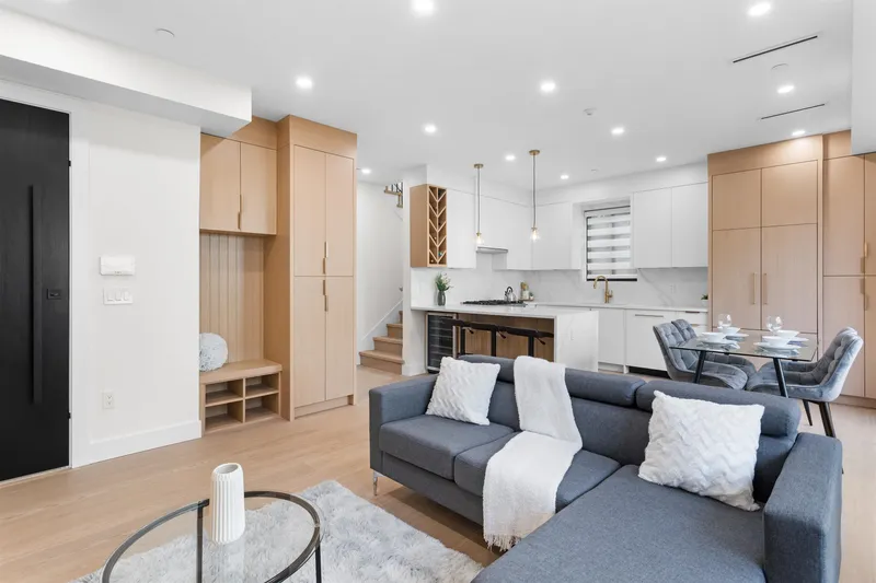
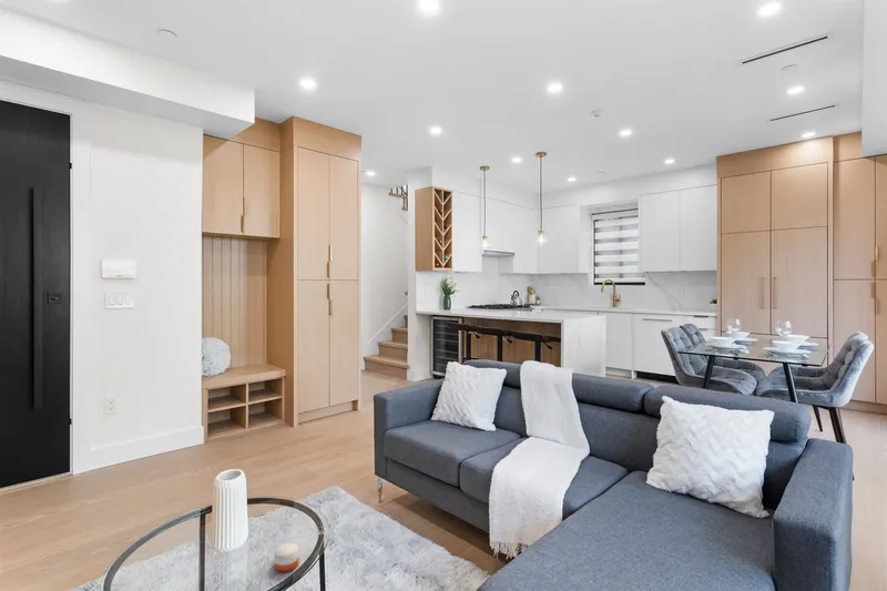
+ candle [274,542,299,572]
